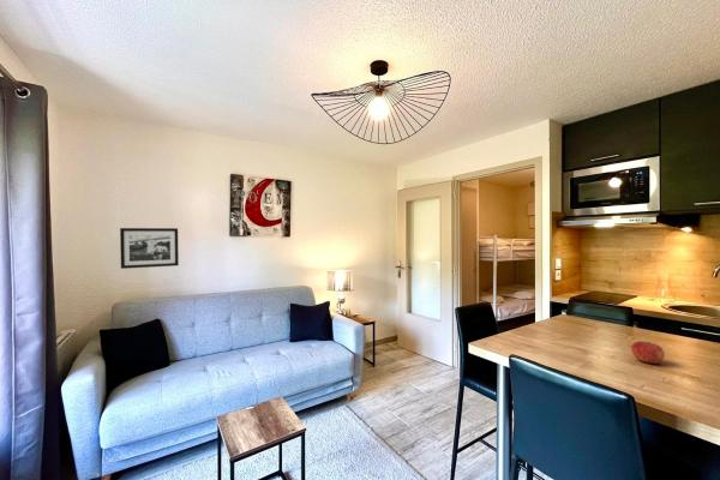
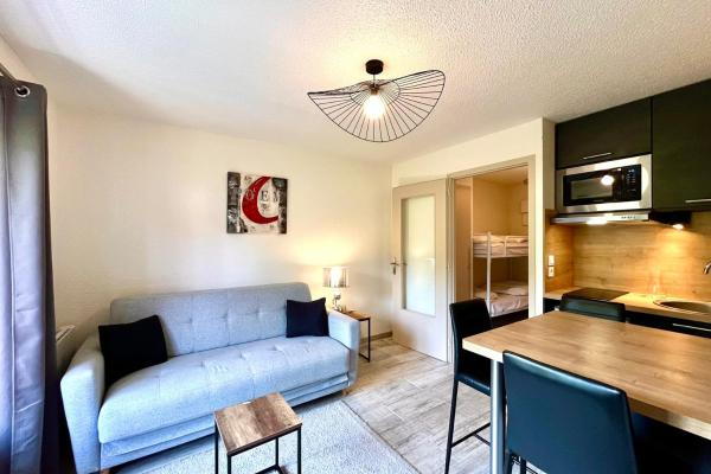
- fruit [630,341,666,365]
- picture frame [119,227,180,270]
